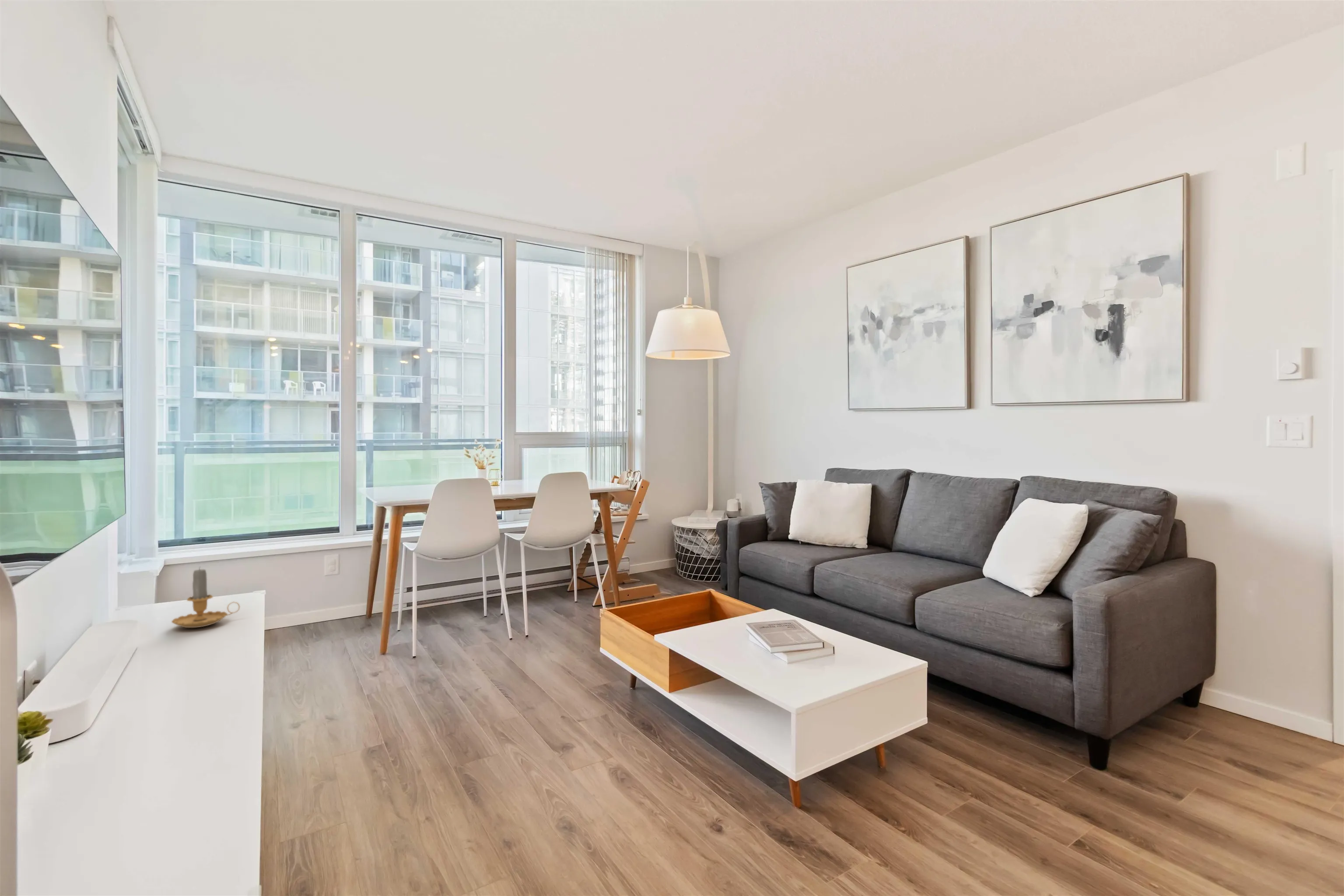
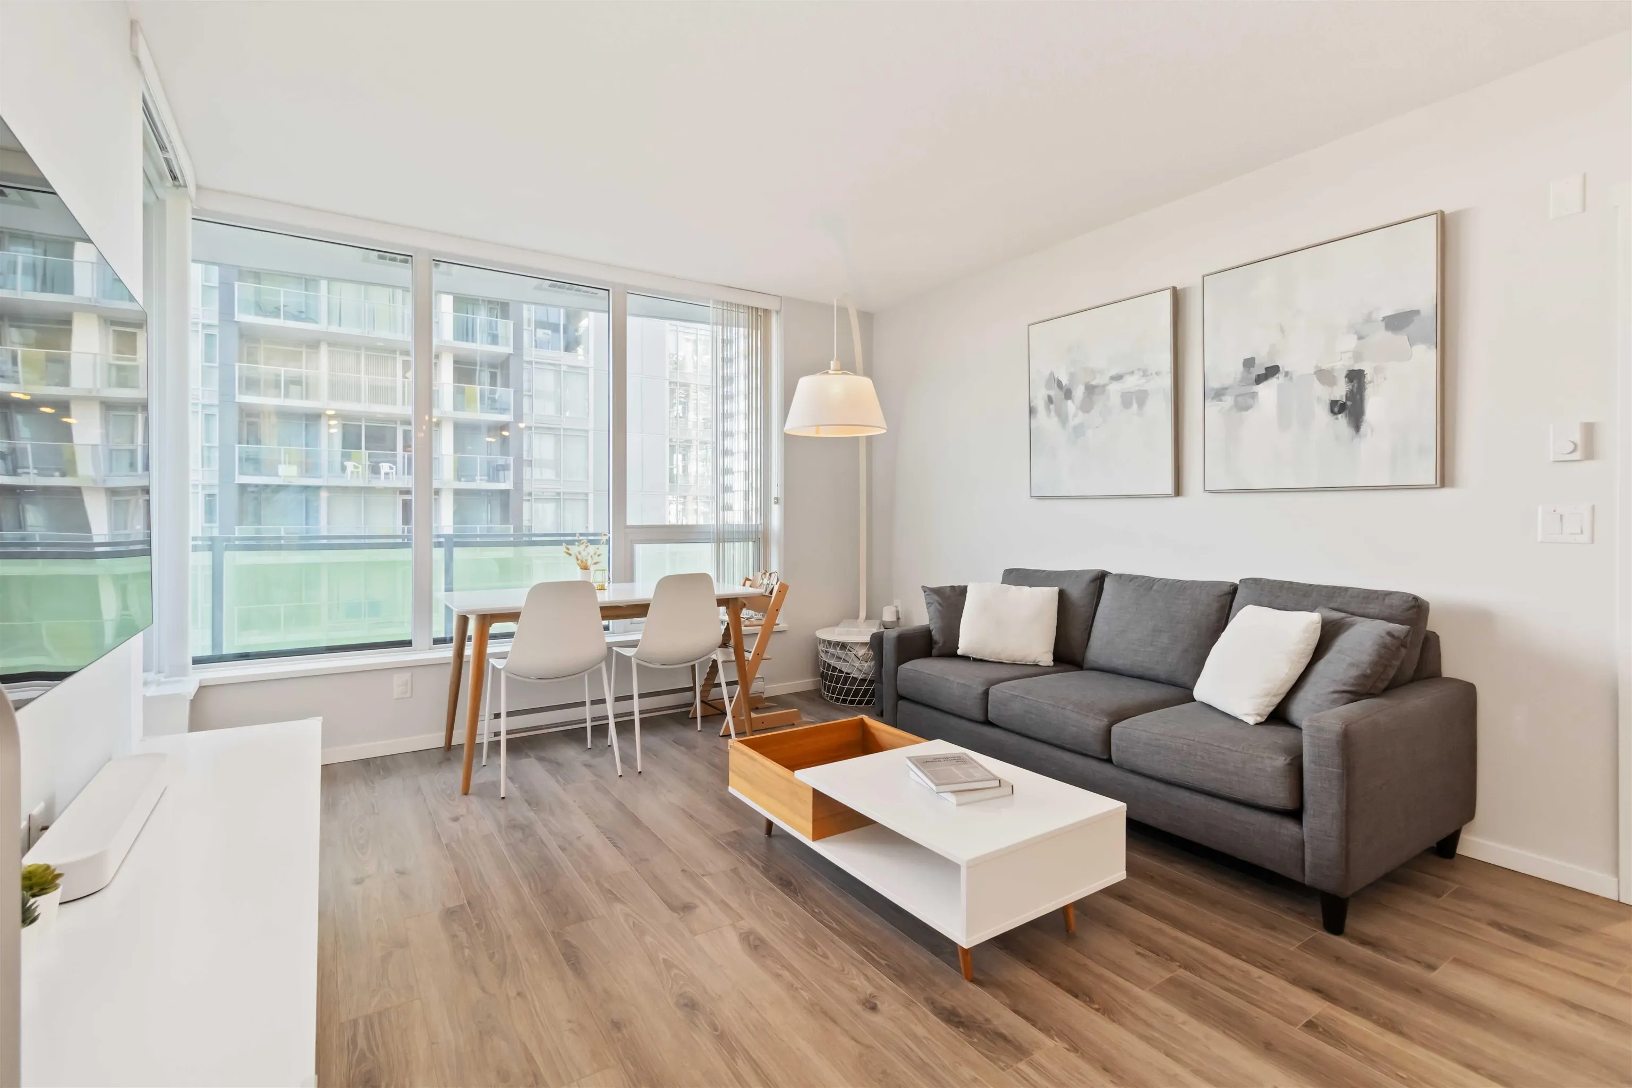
- candle [171,566,240,628]
